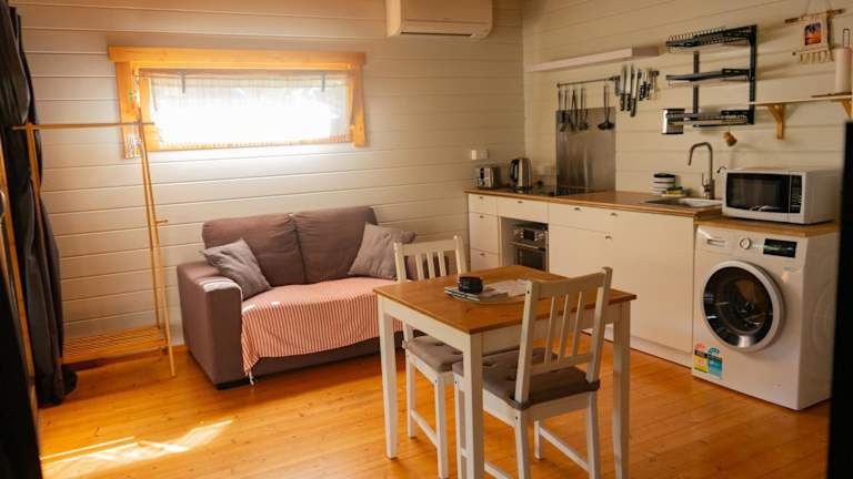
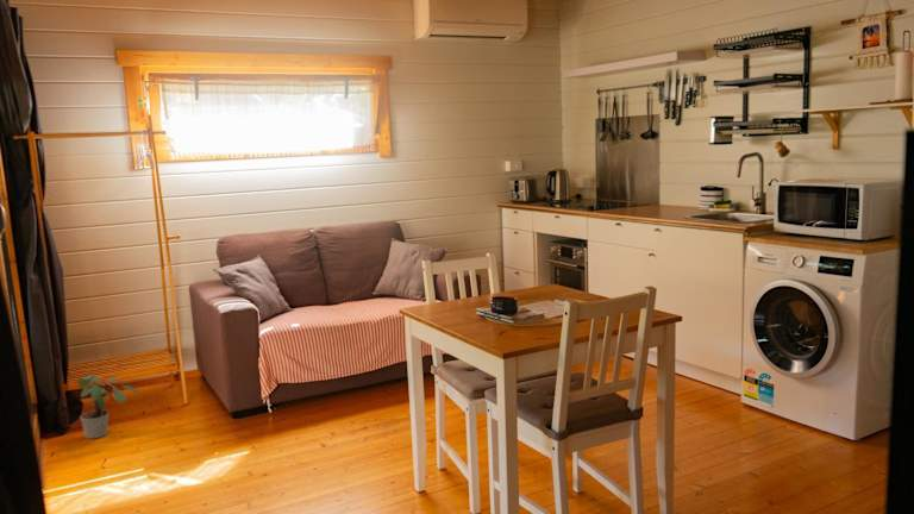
+ potted plant [76,374,142,440]
